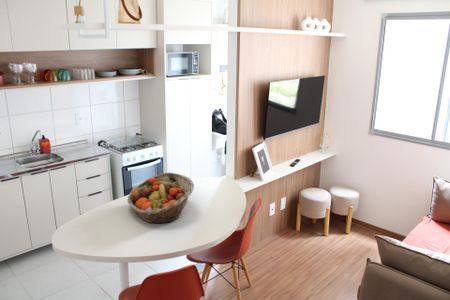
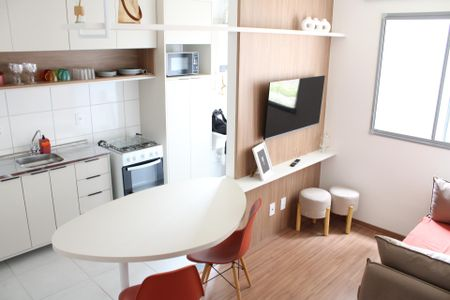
- fruit basket [127,172,195,224]
